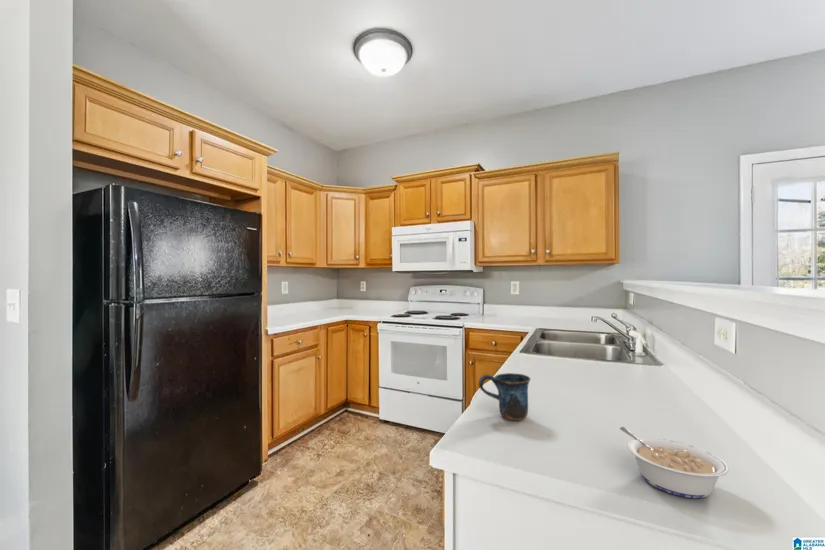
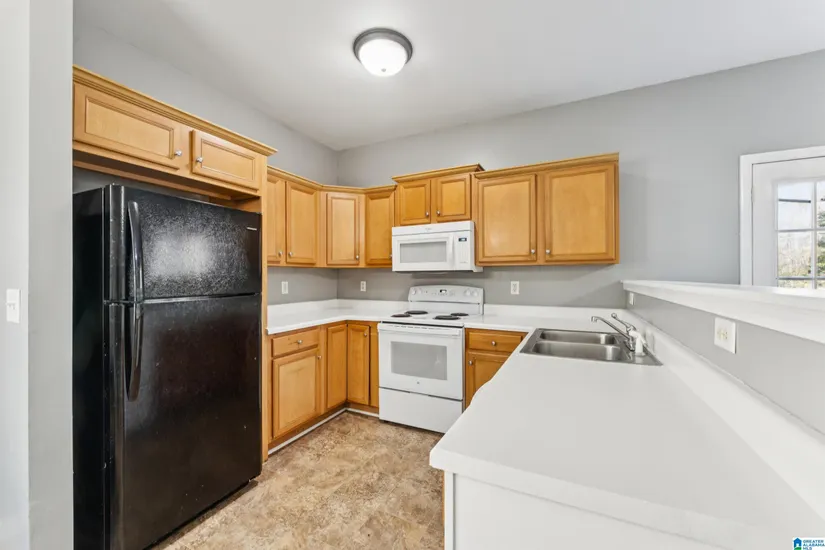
- mug [478,372,531,421]
- legume [619,426,729,499]
